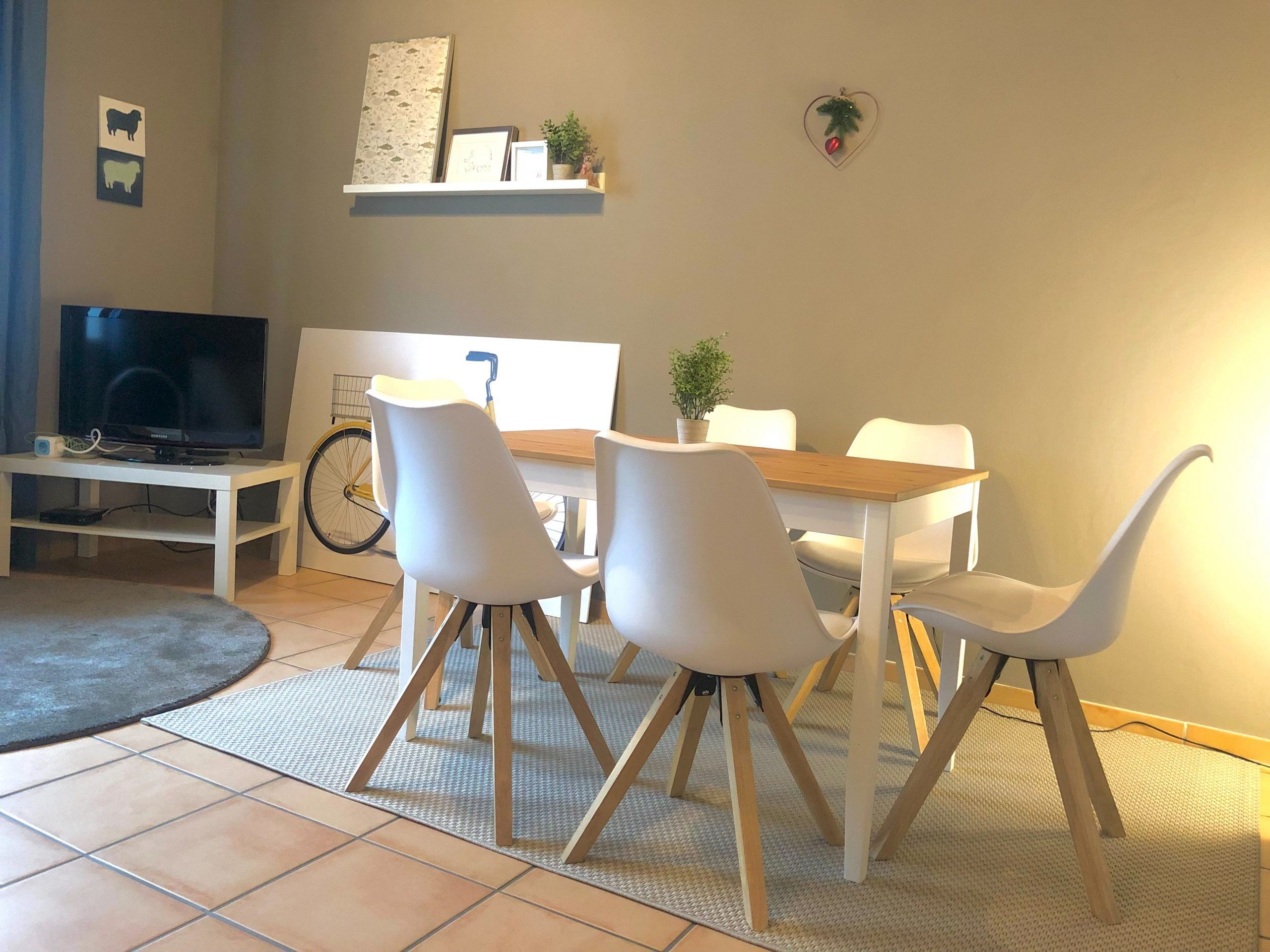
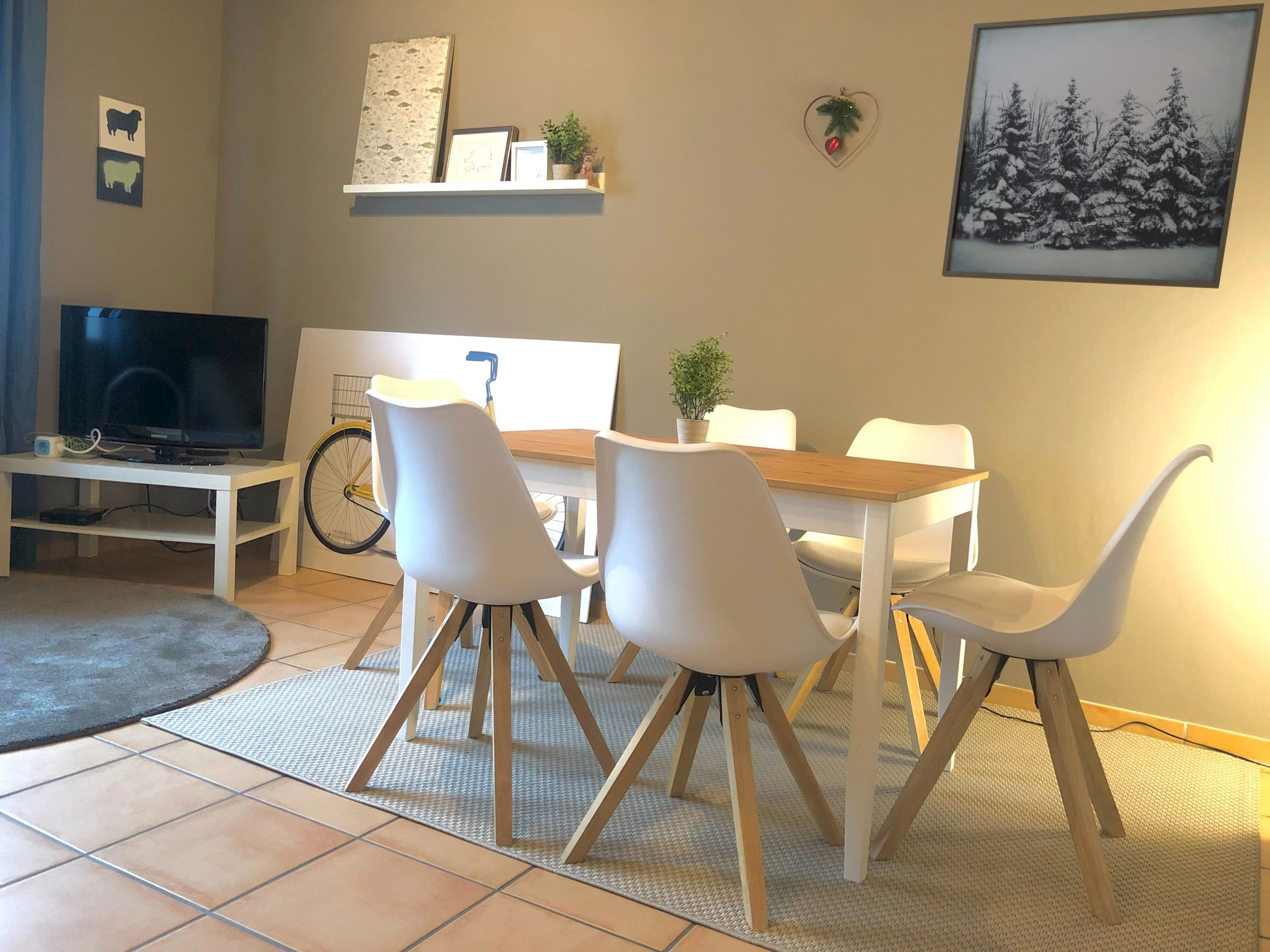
+ wall art [942,2,1265,289]
